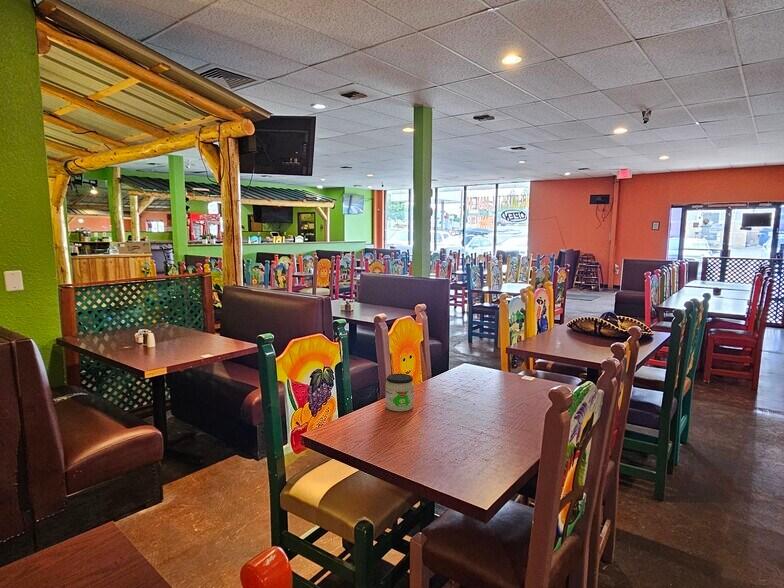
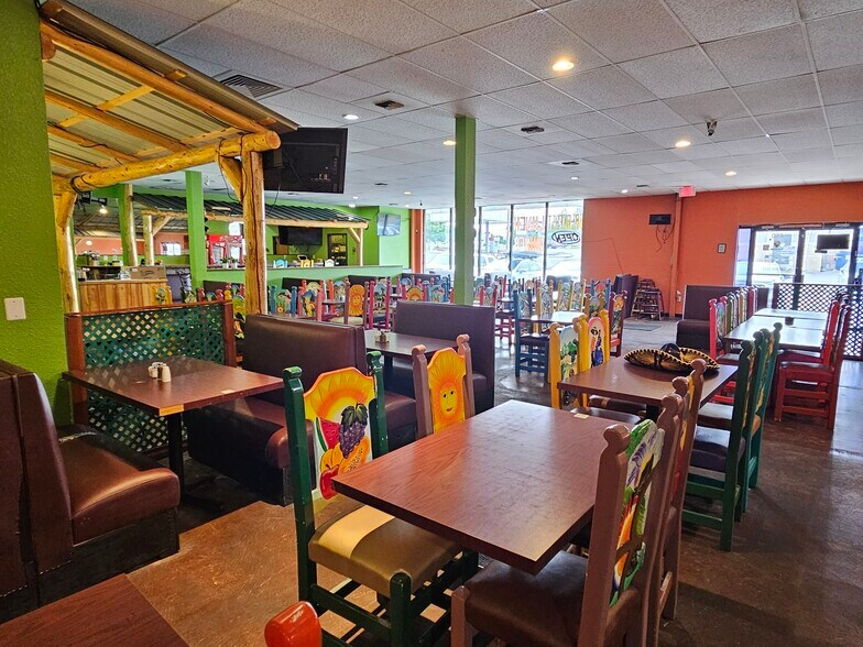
- jar [384,373,415,412]
